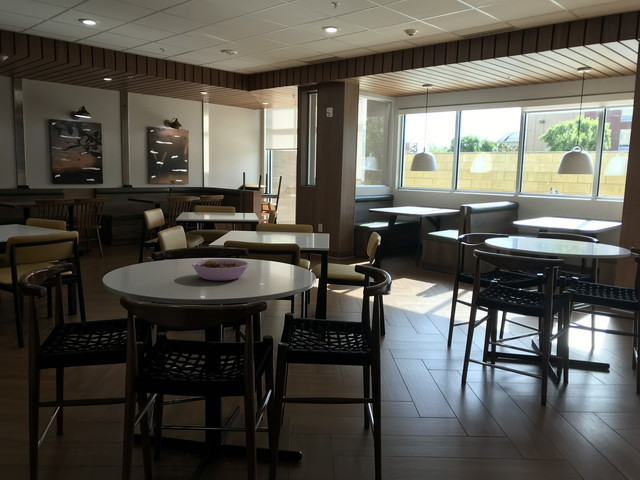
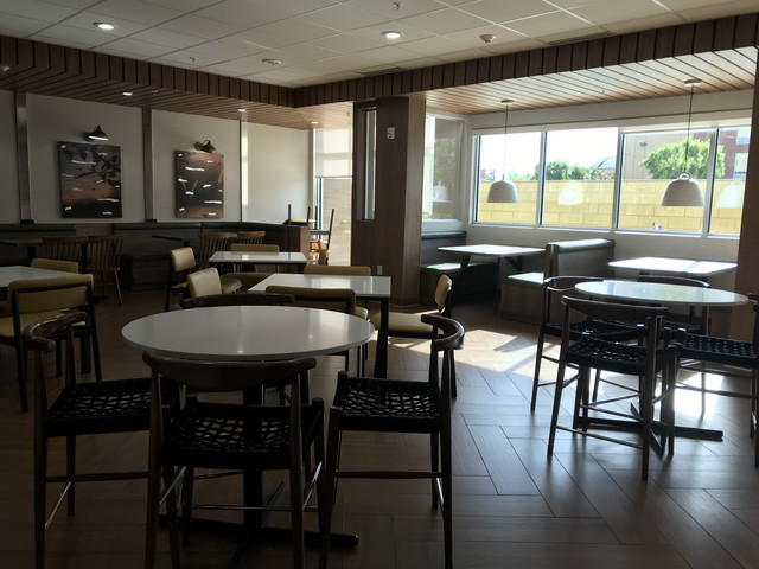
- bowl [191,258,250,281]
